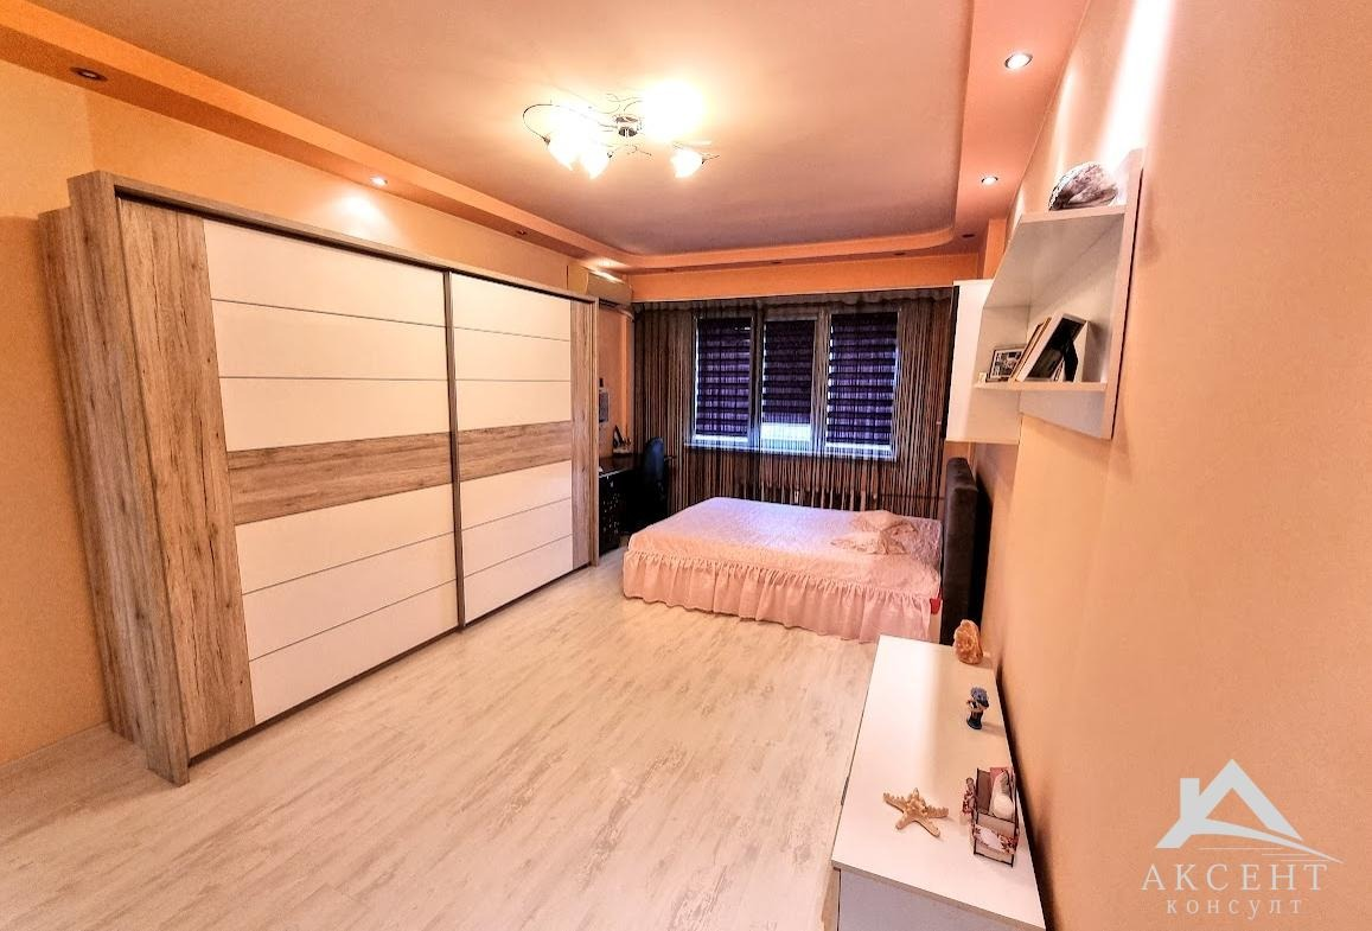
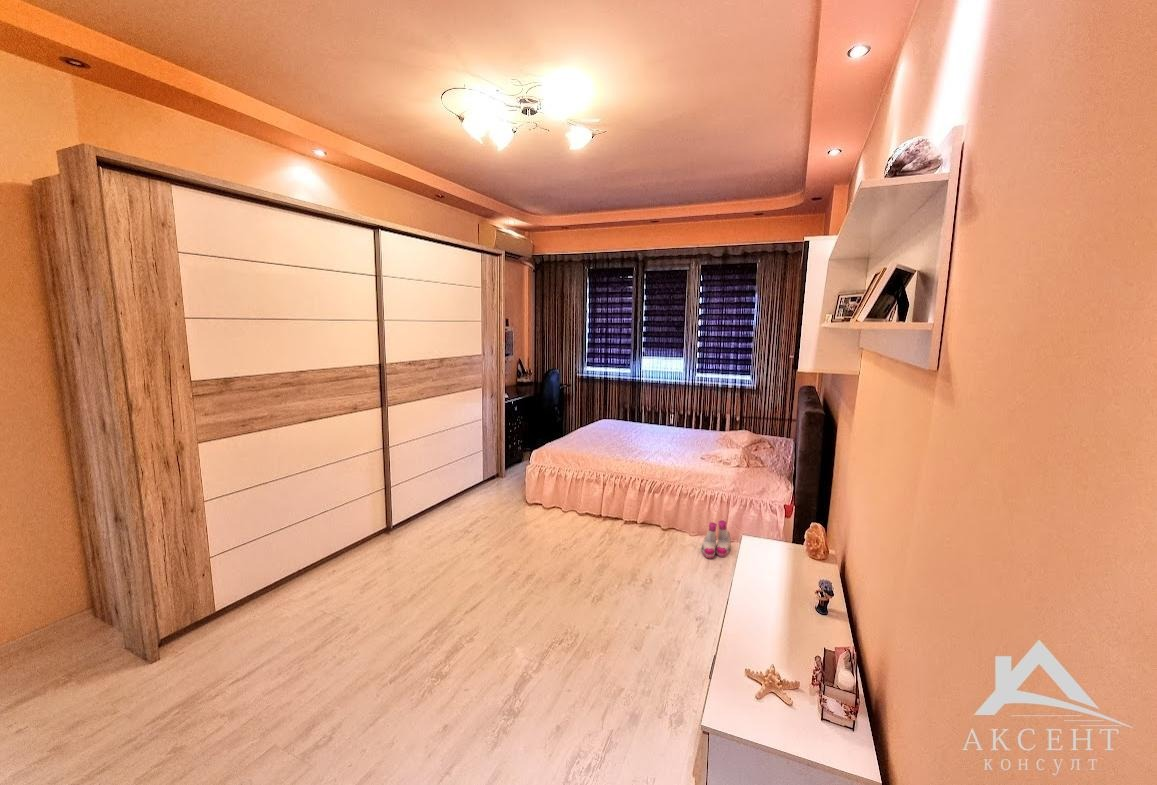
+ boots [701,519,732,560]
